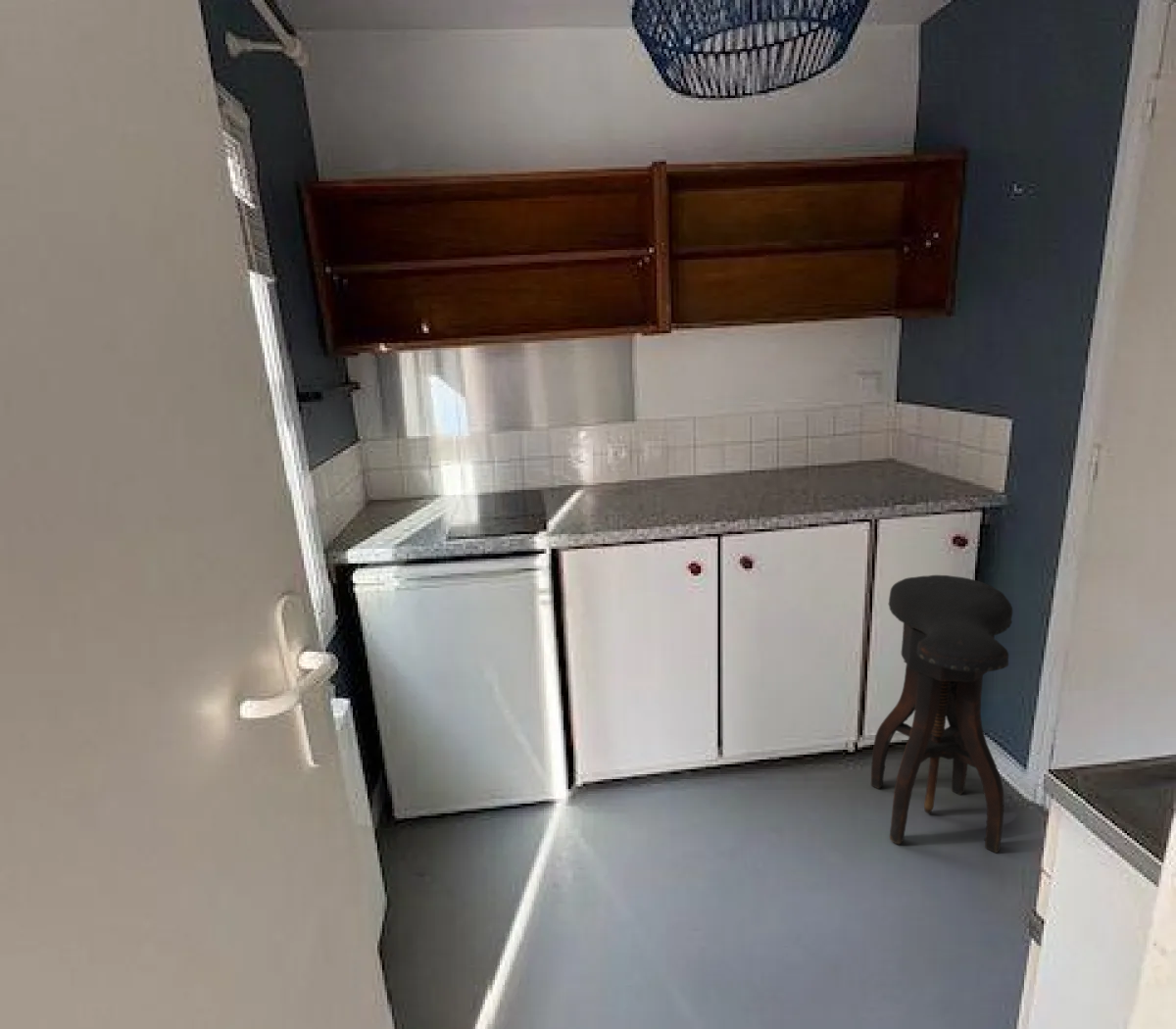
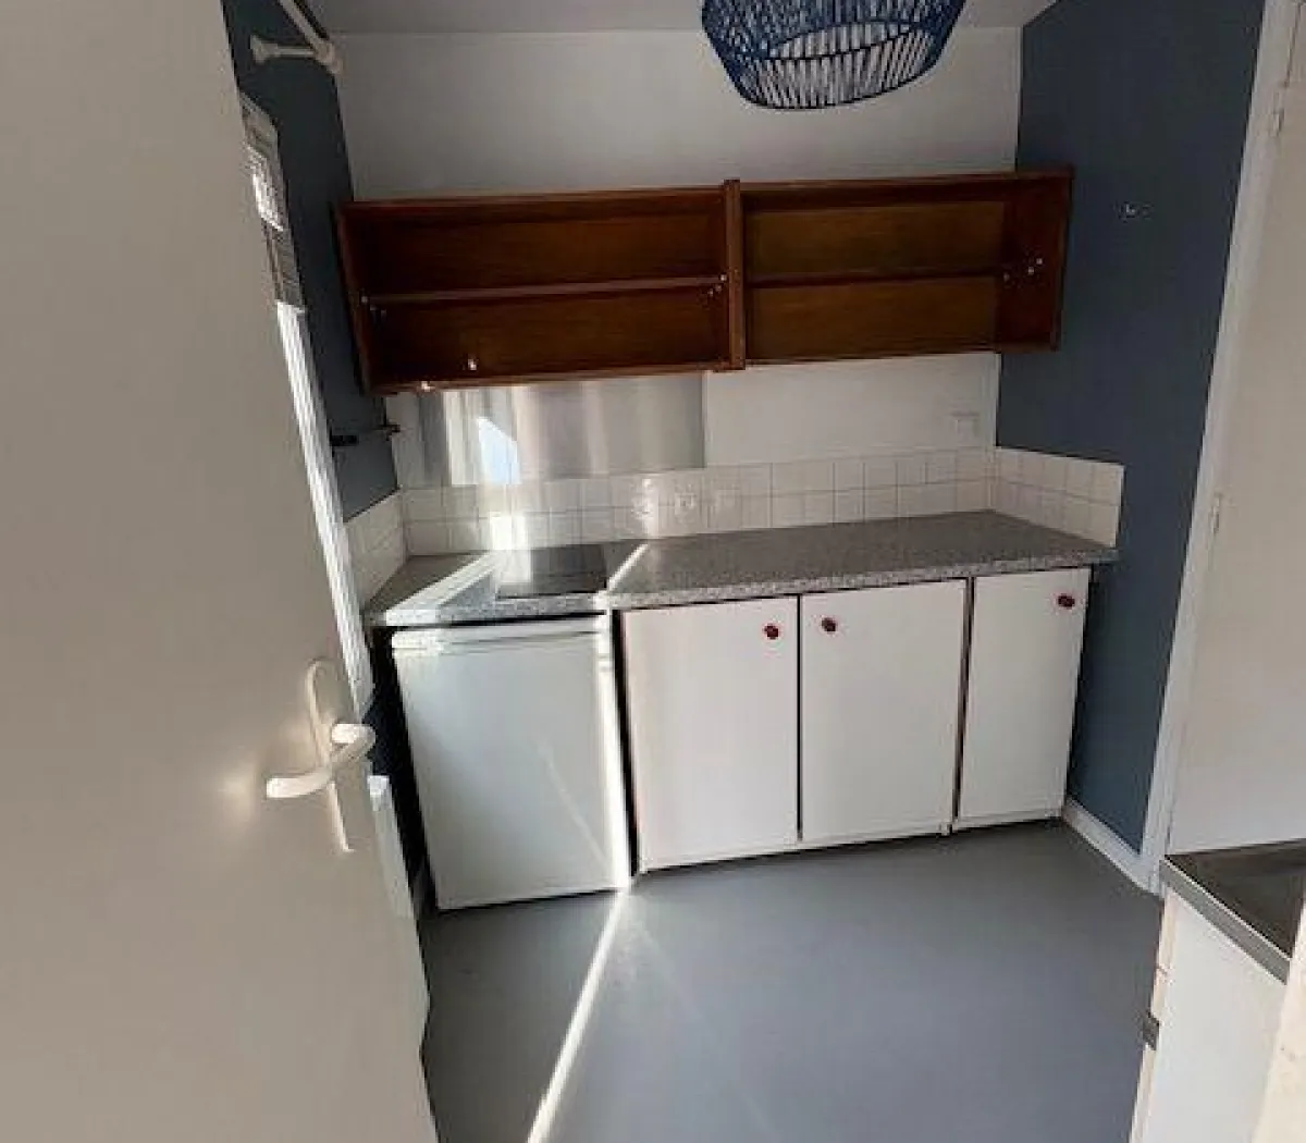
- stool [870,574,1013,854]
